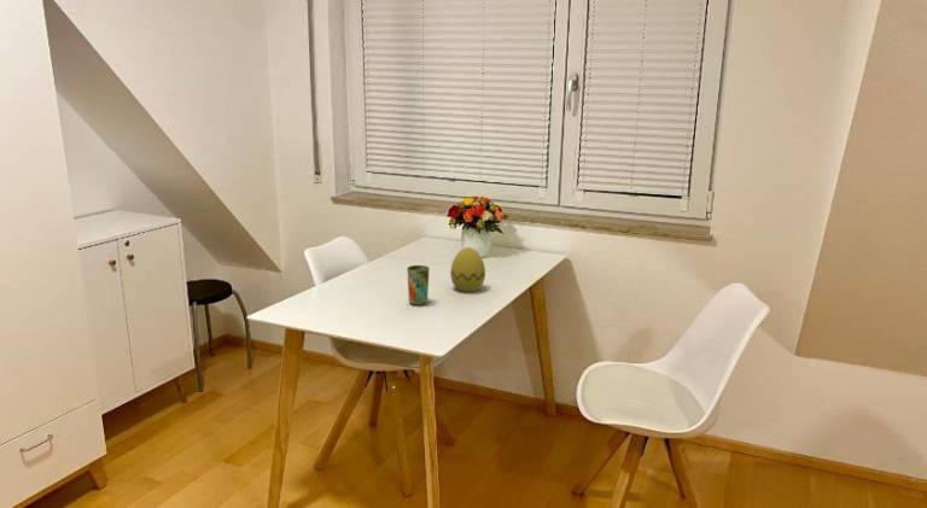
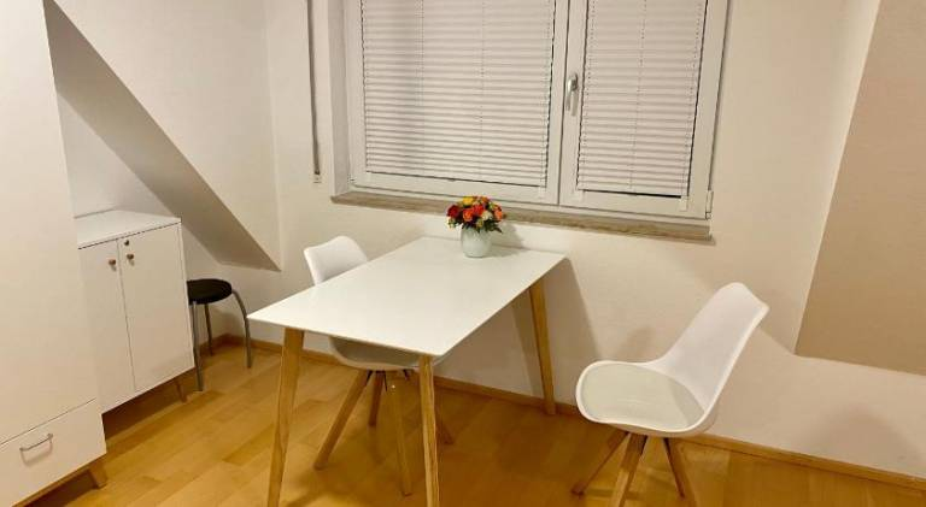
- decorative egg [449,246,486,293]
- cup [406,264,431,306]
